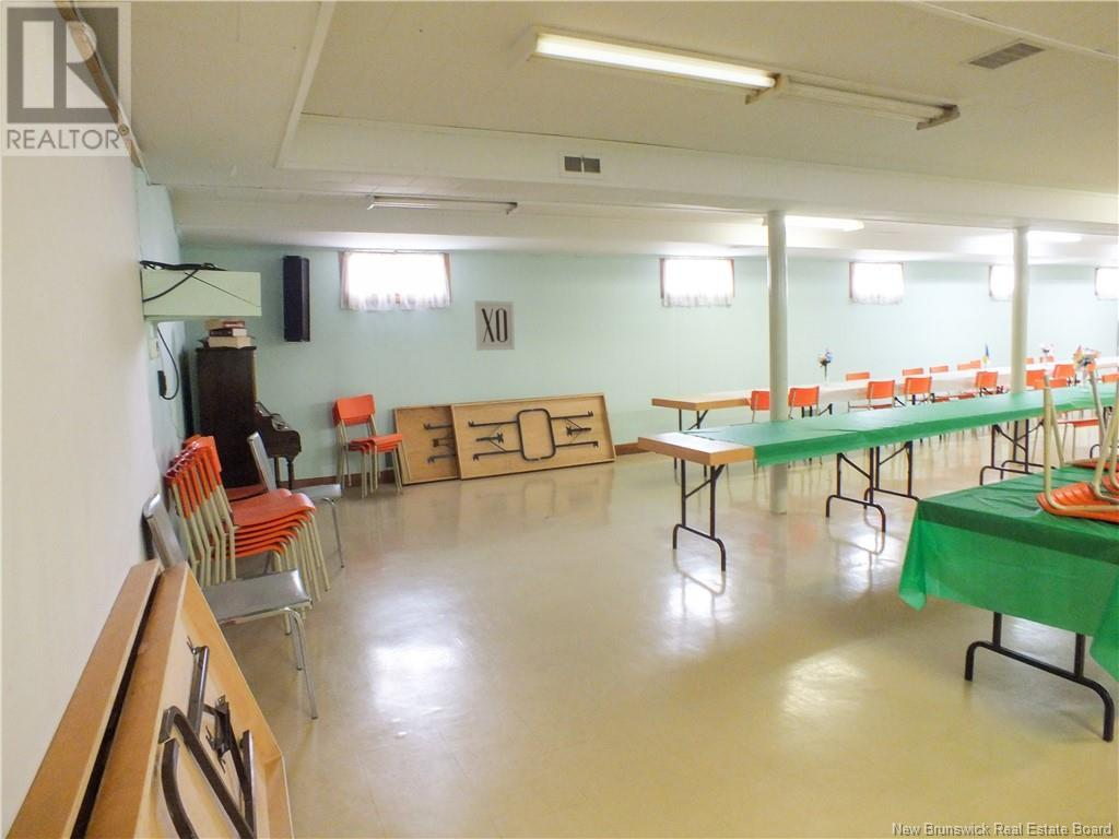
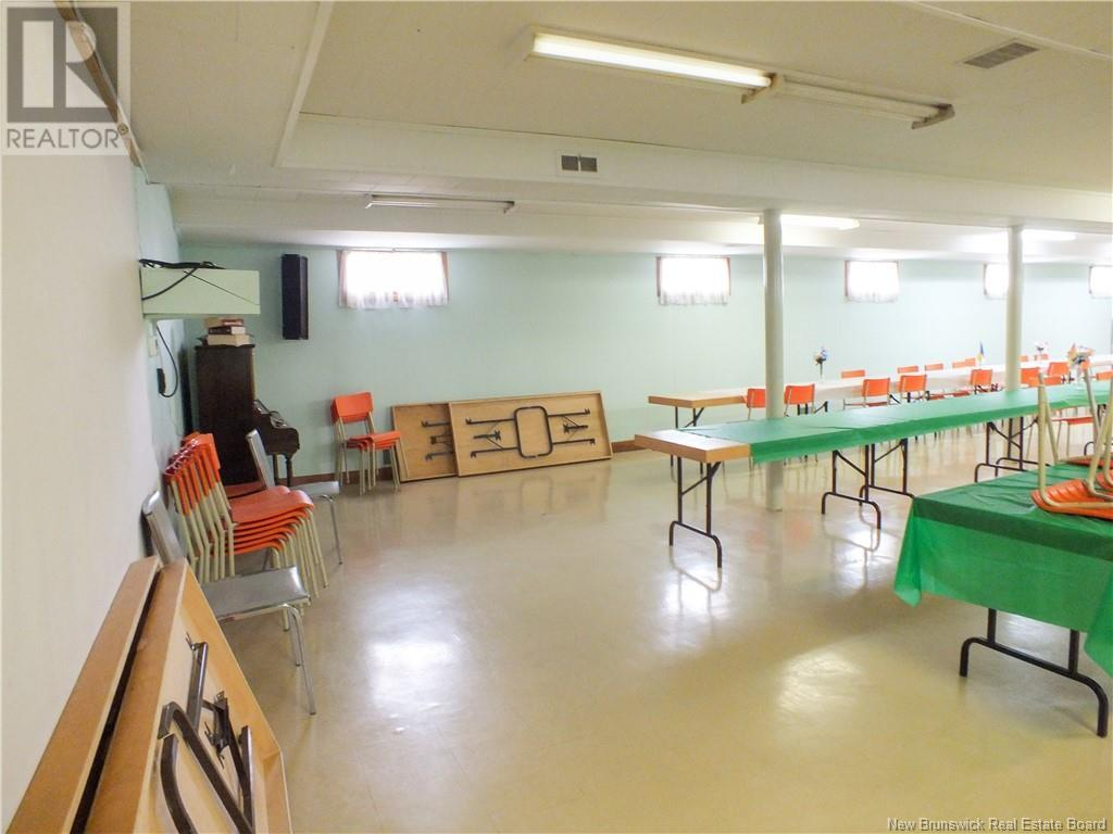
- wall art [473,299,516,352]
